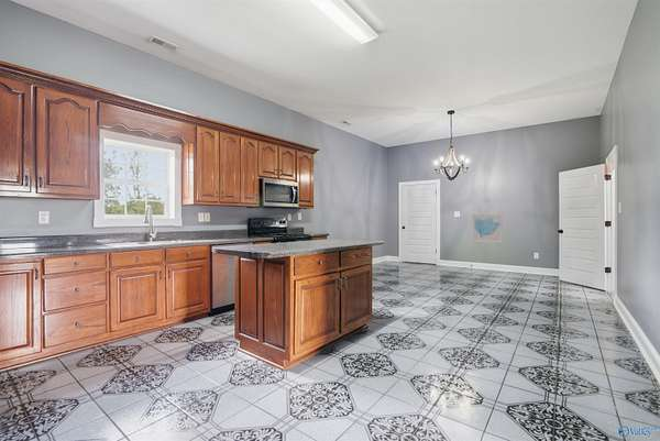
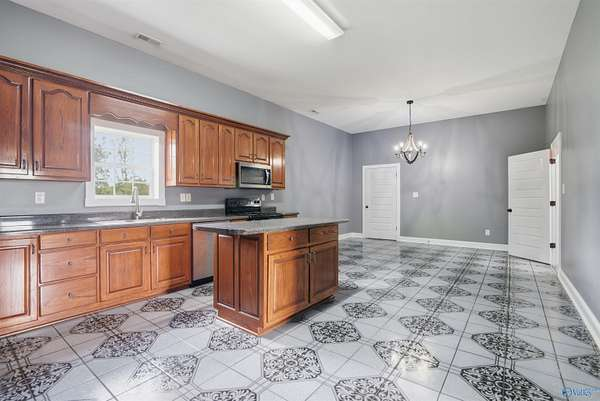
- wall art [471,213,504,244]
